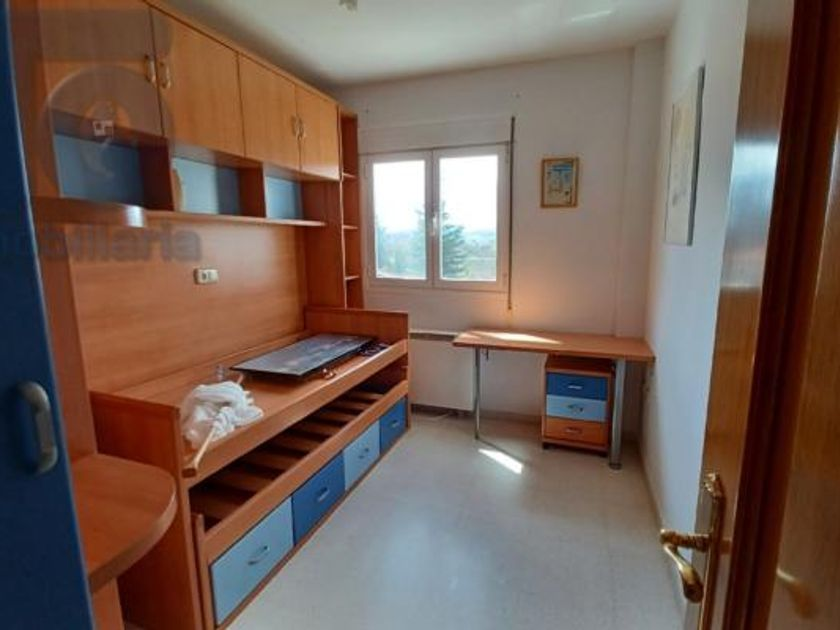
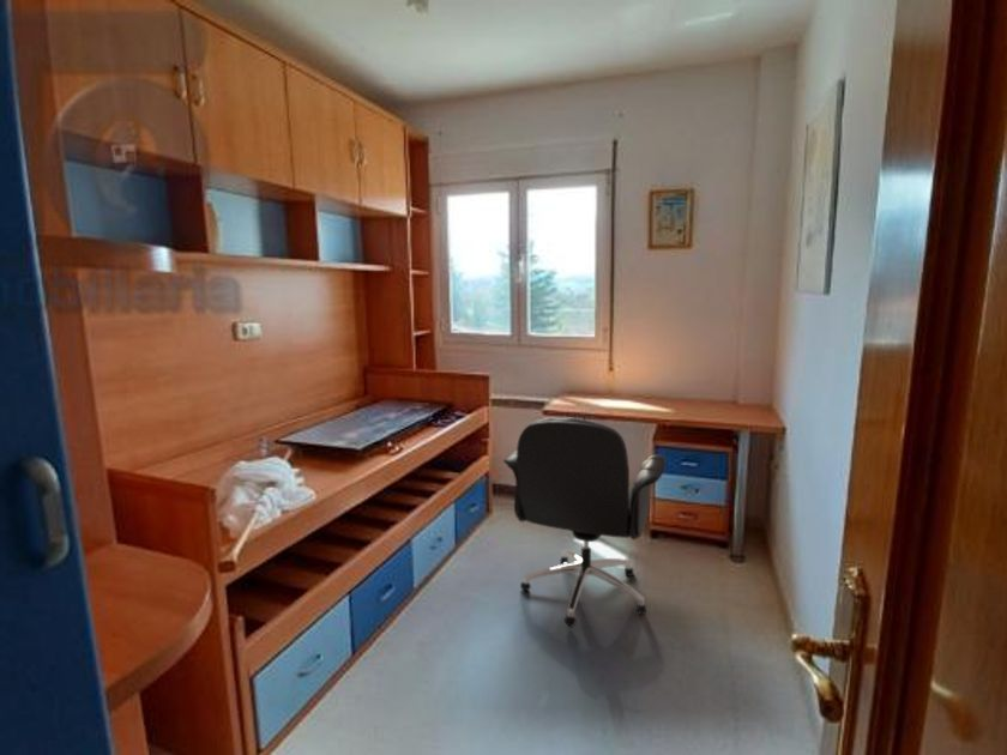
+ office chair [502,416,667,628]
